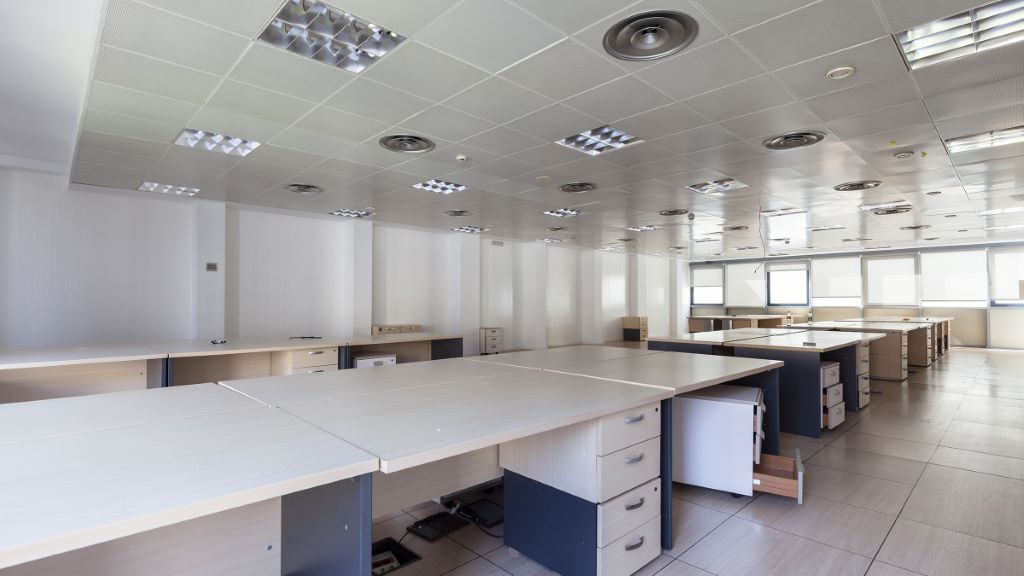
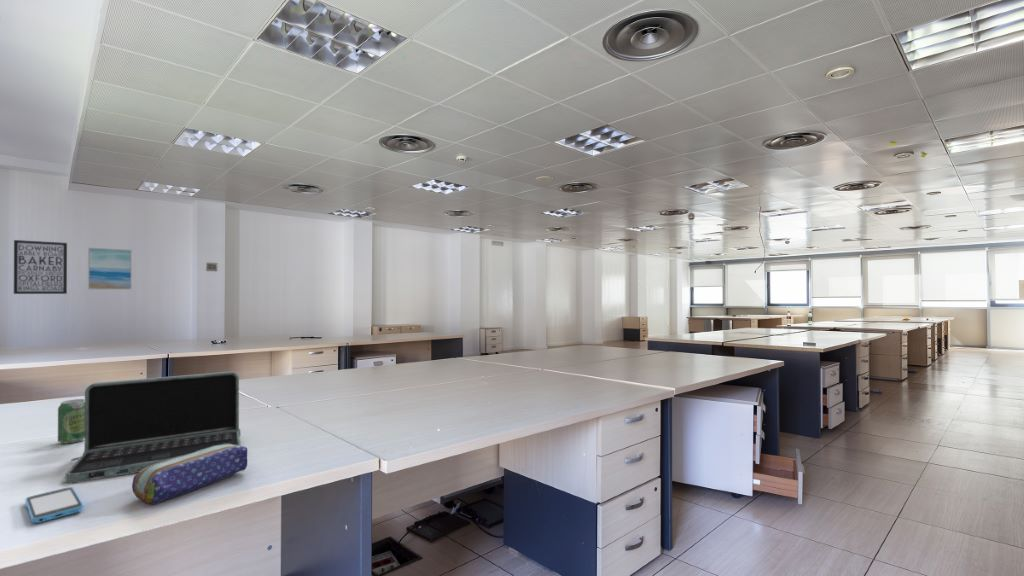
+ pencil case [131,444,248,505]
+ smartphone [24,486,84,524]
+ wall art [87,247,133,290]
+ beverage can [57,398,85,444]
+ laptop [65,371,241,484]
+ wall art [13,239,68,295]
